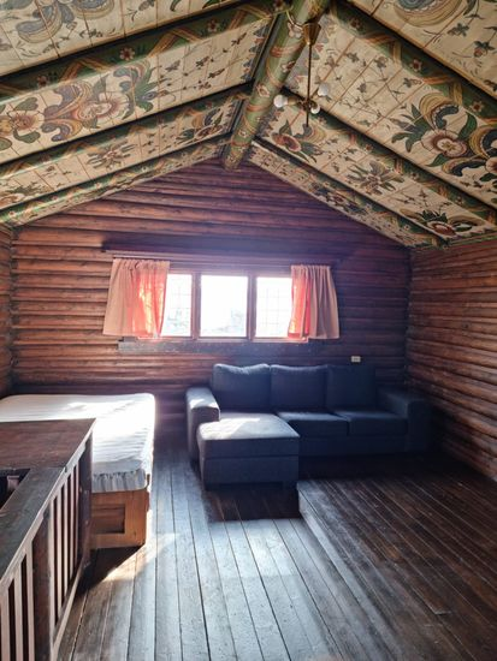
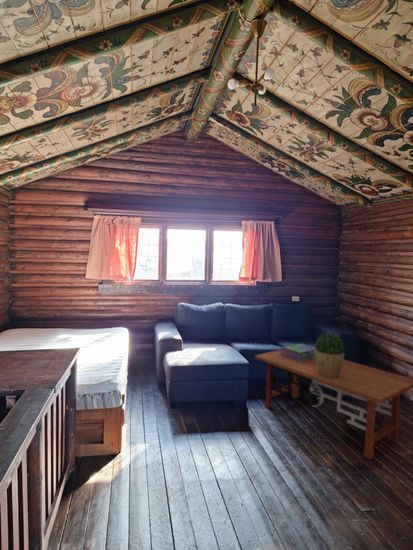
+ potted plant [314,332,346,378]
+ stack of books [280,343,316,362]
+ coffee table [254,349,413,460]
